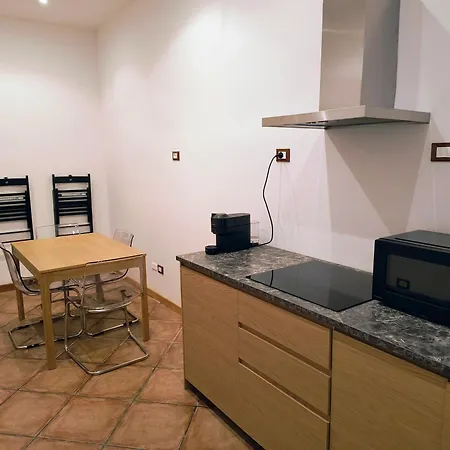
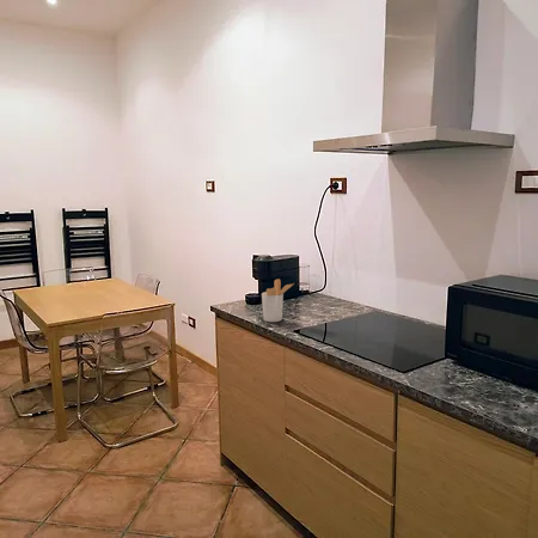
+ utensil holder [261,277,295,323]
